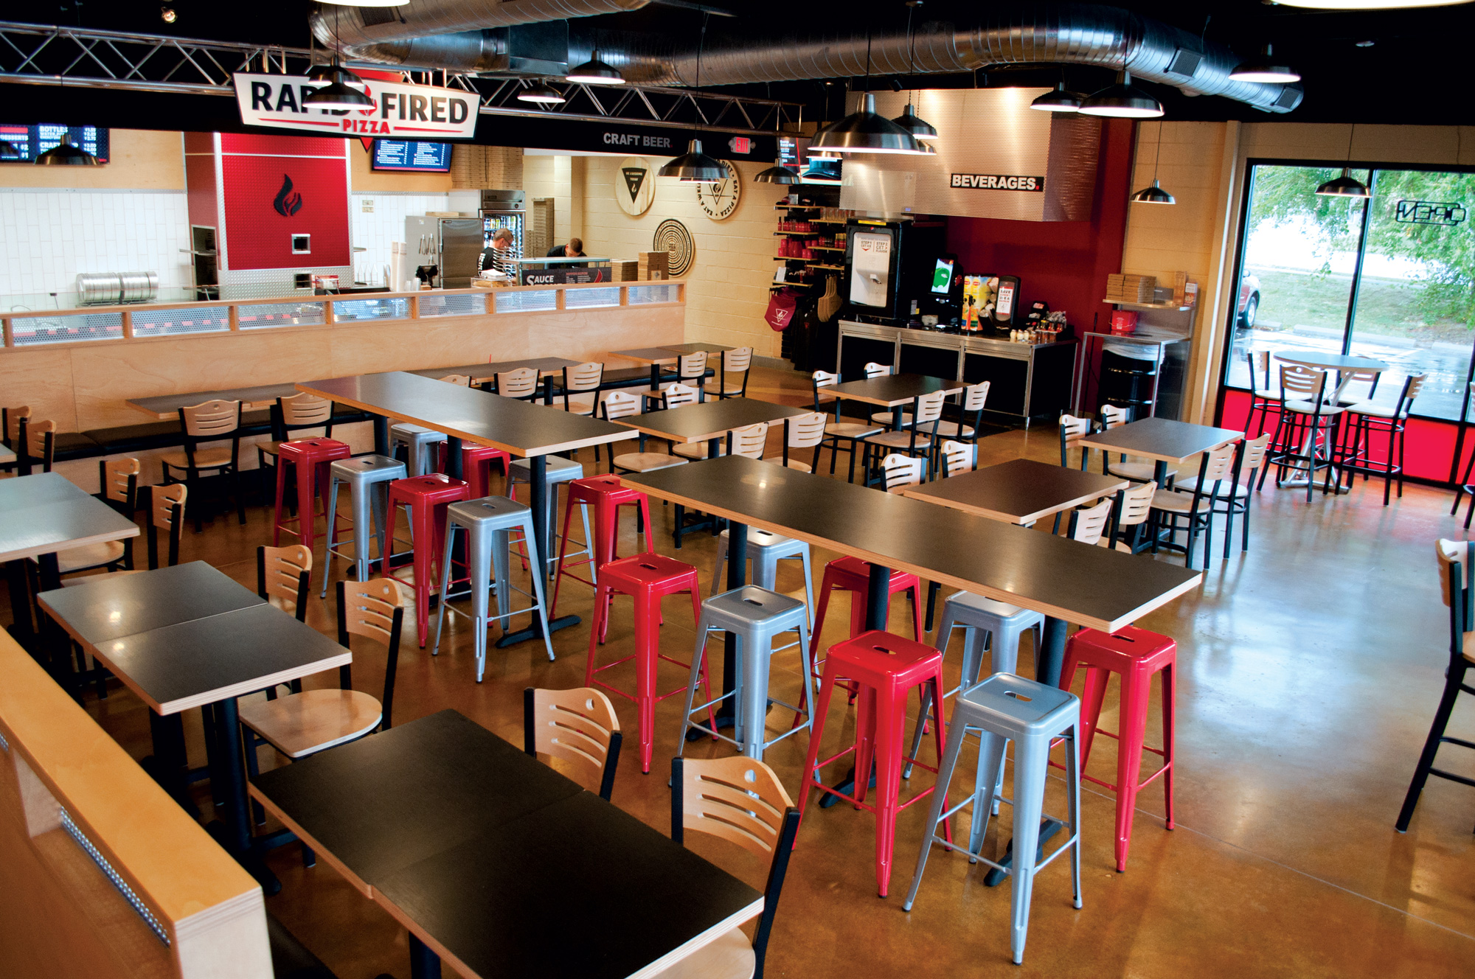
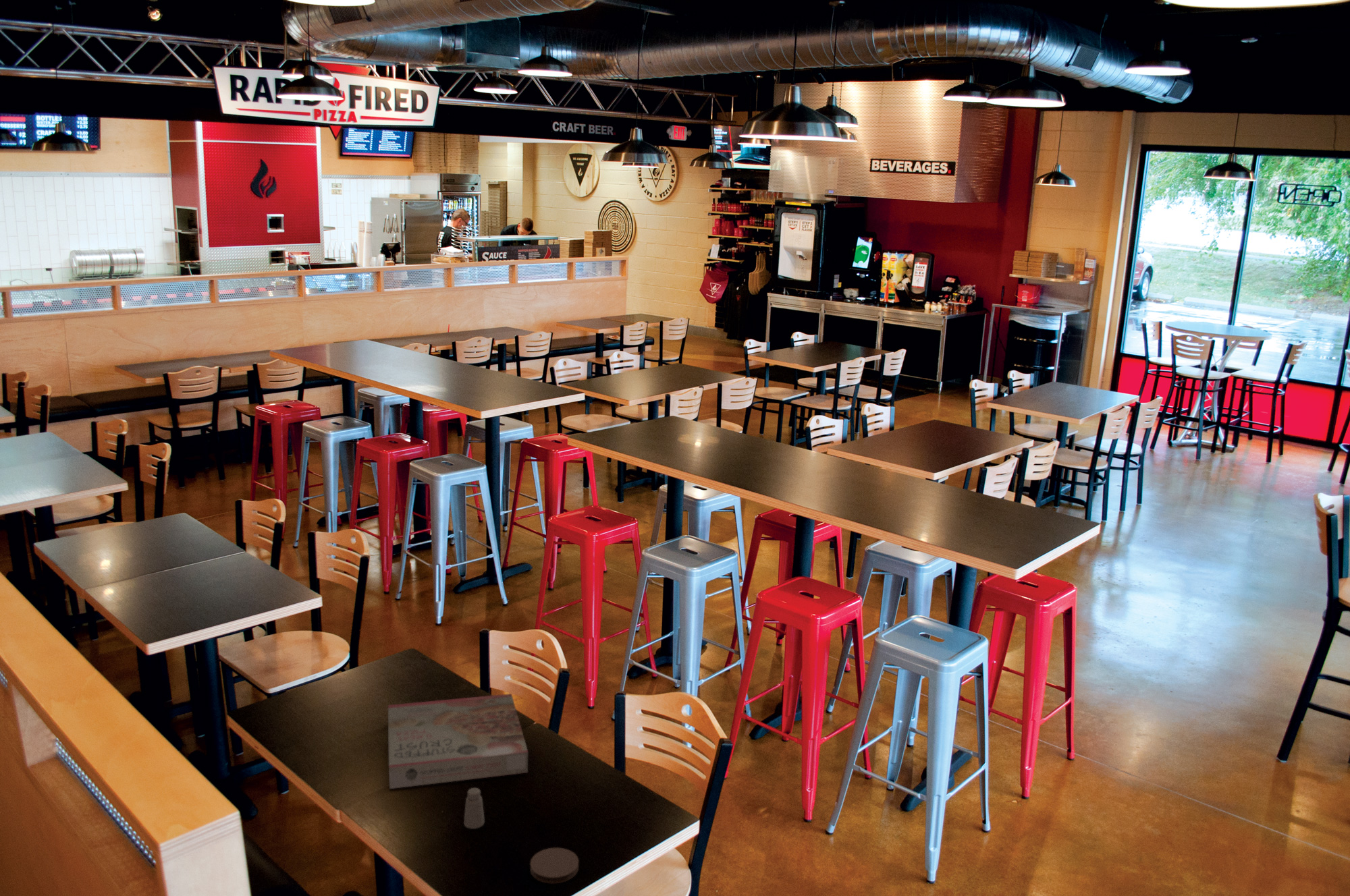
+ coaster [529,847,579,885]
+ pizza box [387,693,529,789]
+ saltshaker [463,787,485,829]
